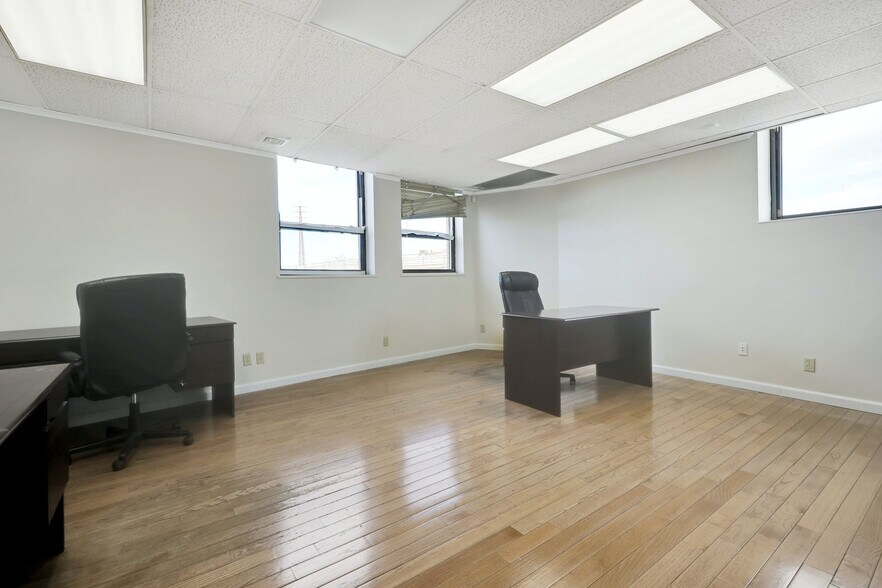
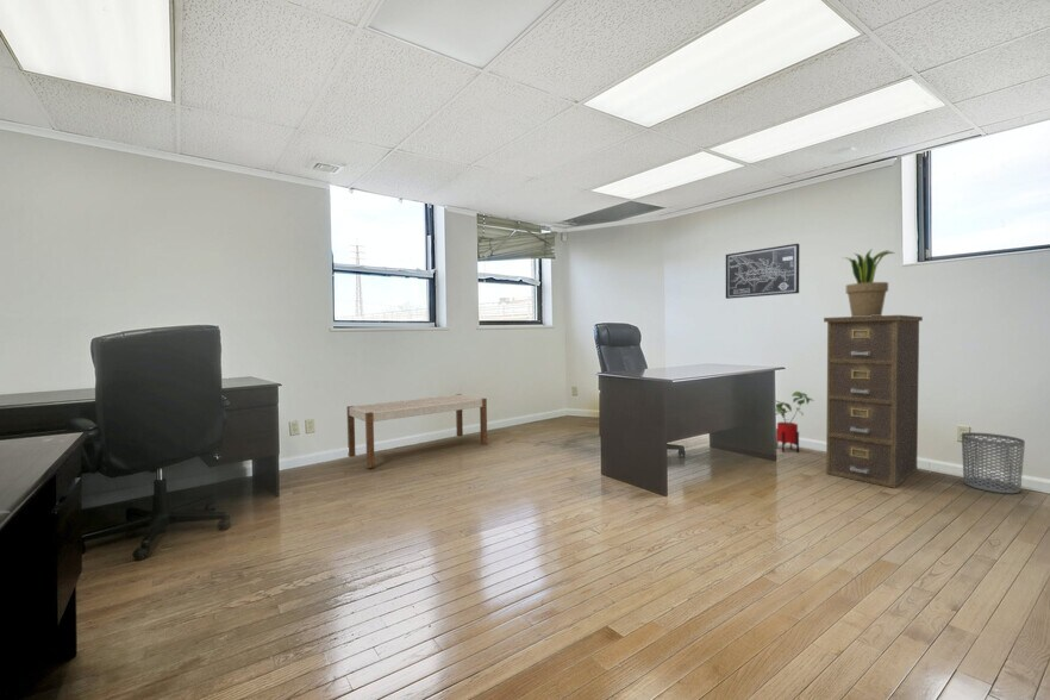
+ bench [345,393,488,469]
+ wall art [725,243,800,300]
+ waste bin [961,431,1026,495]
+ potted plant [842,249,896,317]
+ house plant [775,390,813,454]
+ filing cabinet [823,314,924,489]
